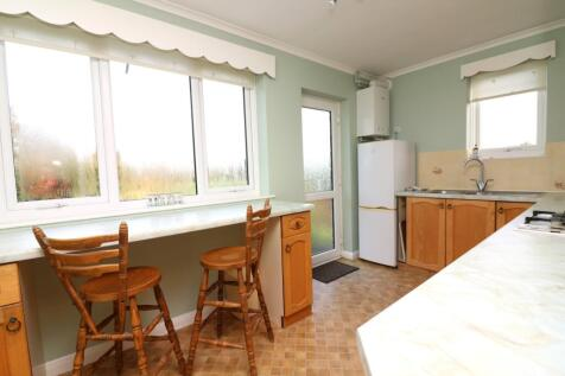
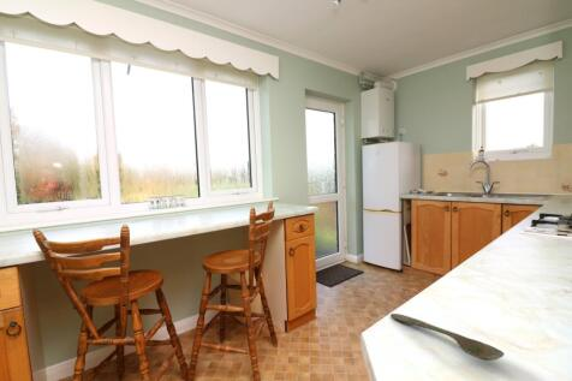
+ spoon [389,312,505,362]
